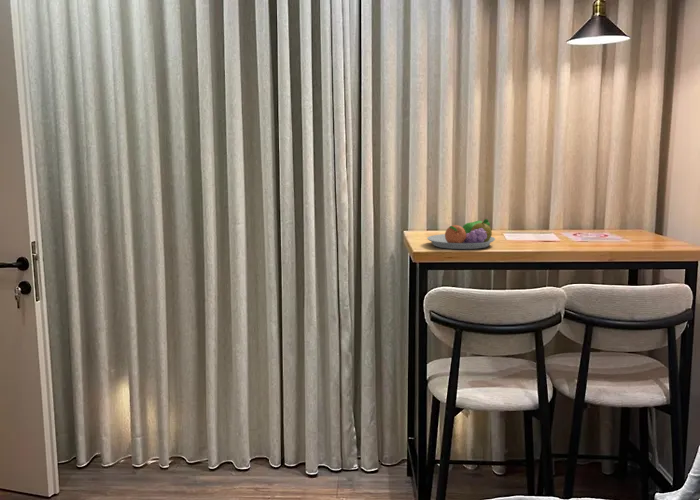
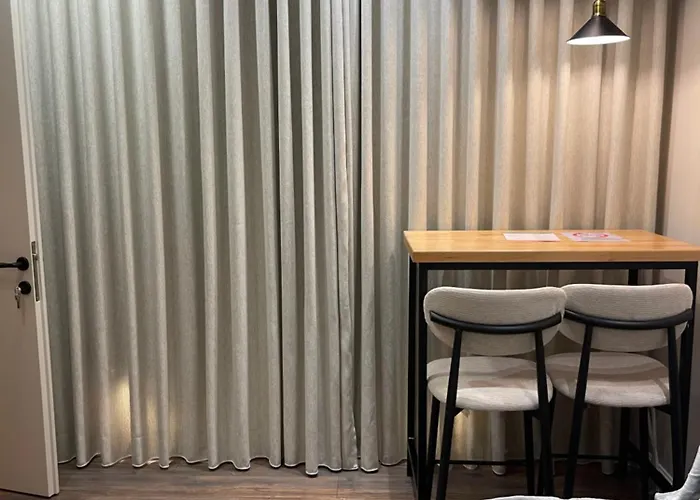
- fruit bowl [426,218,496,250]
